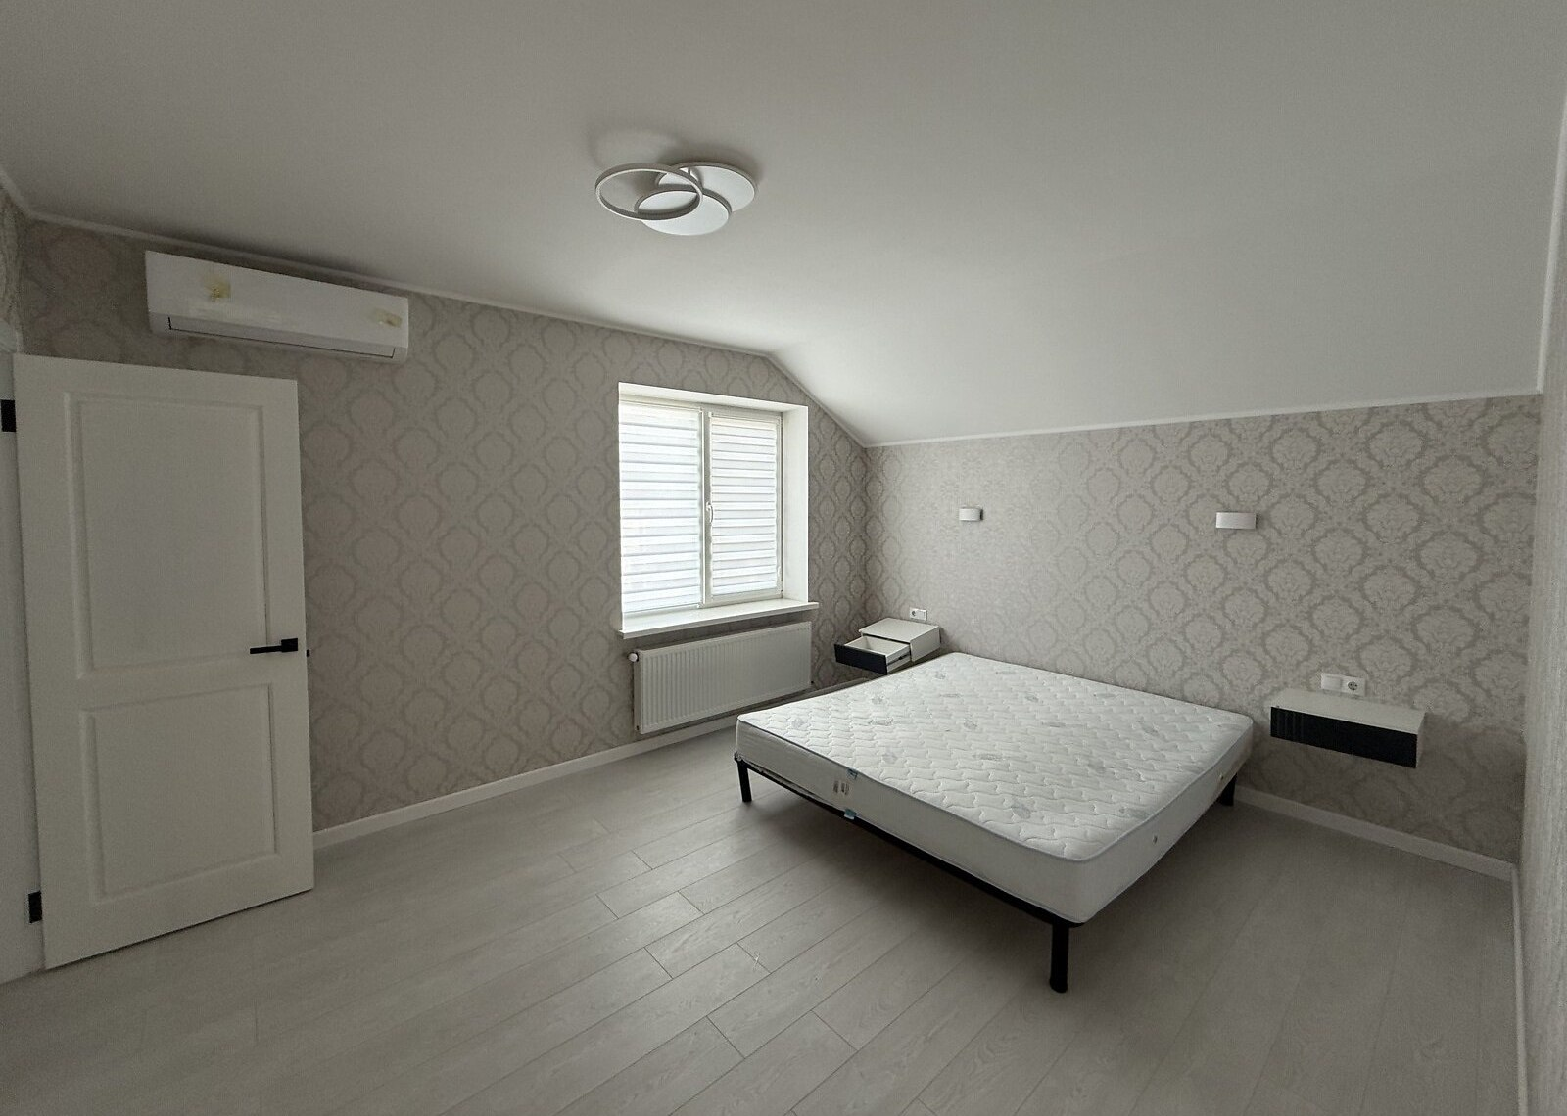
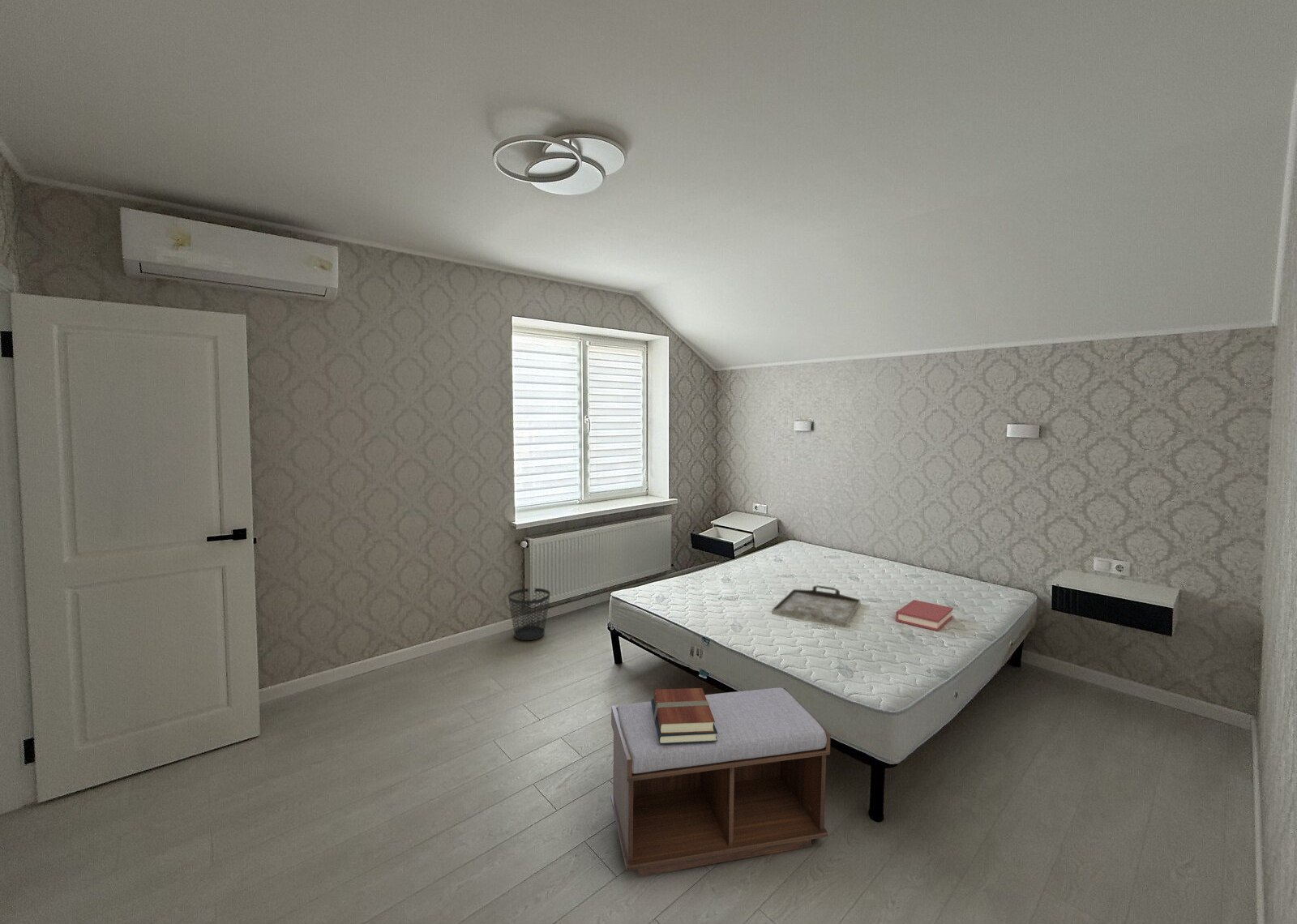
+ books [650,687,717,744]
+ bench [610,687,831,878]
+ wastebasket [507,588,551,641]
+ serving tray [771,584,861,628]
+ hardback book [895,599,954,632]
